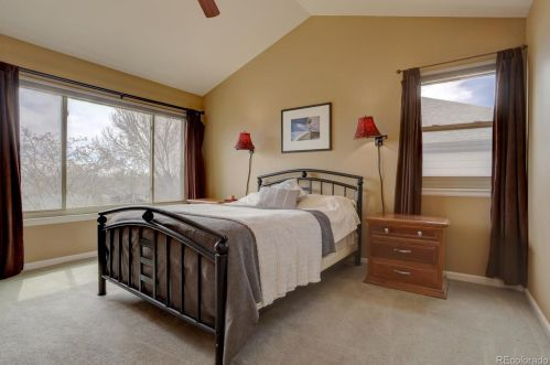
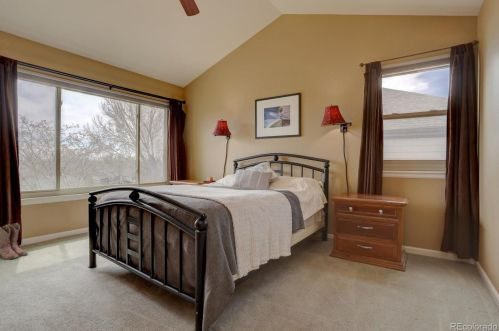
+ boots [0,222,29,260]
